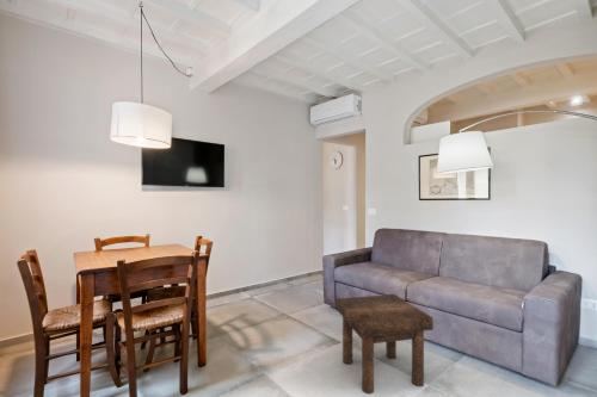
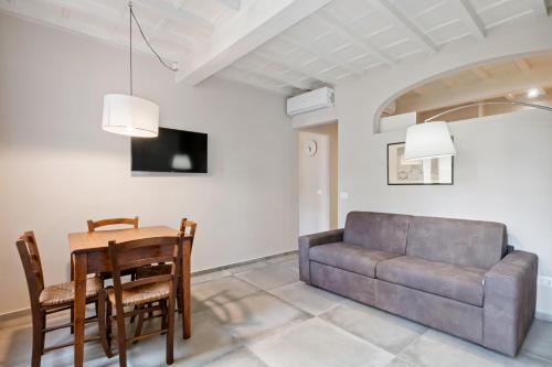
- stool [334,293,435,395]
